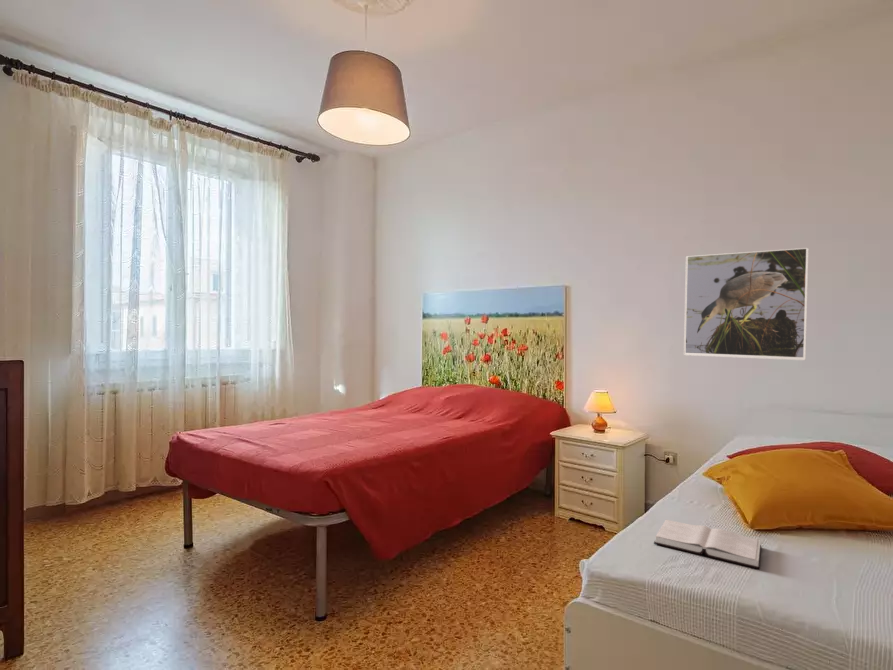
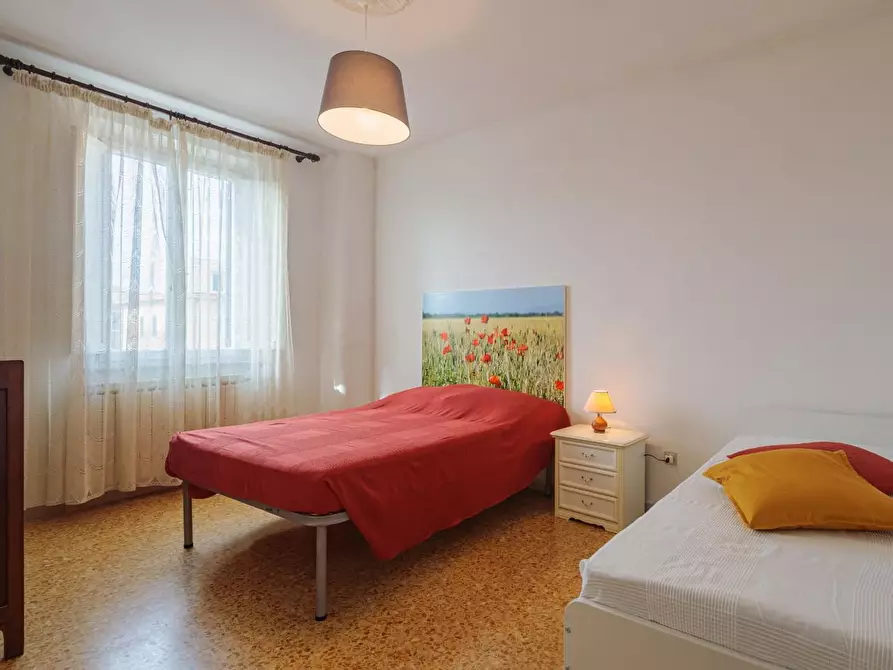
- hardback book [653,519,762,570]
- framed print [683,247,810,361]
